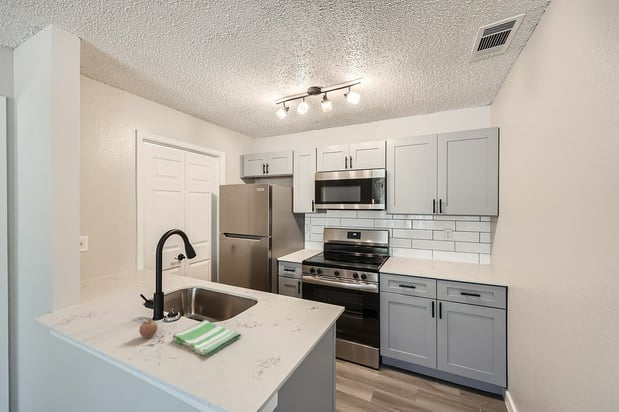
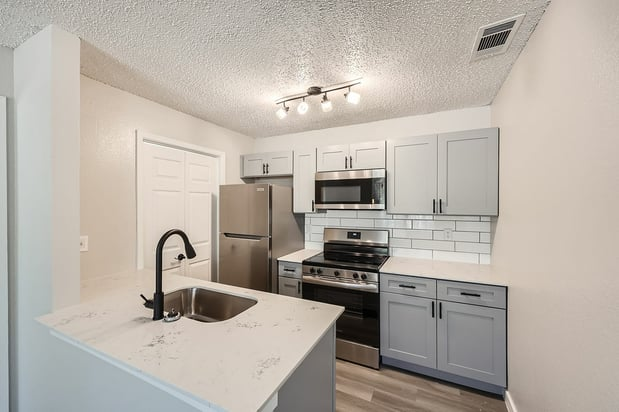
- fruit [138,318,159,339]
- dish towel [171,319,242,357]
